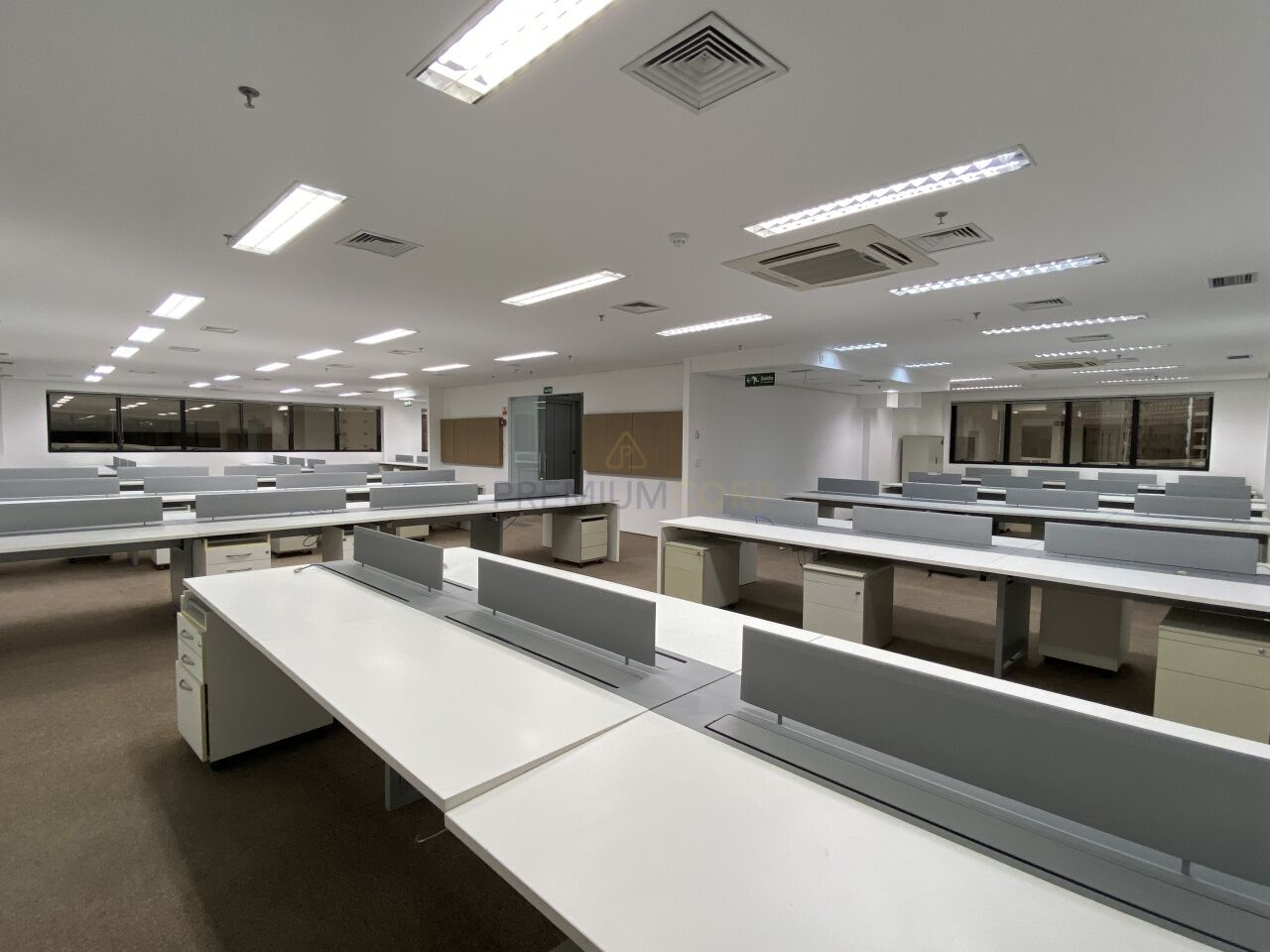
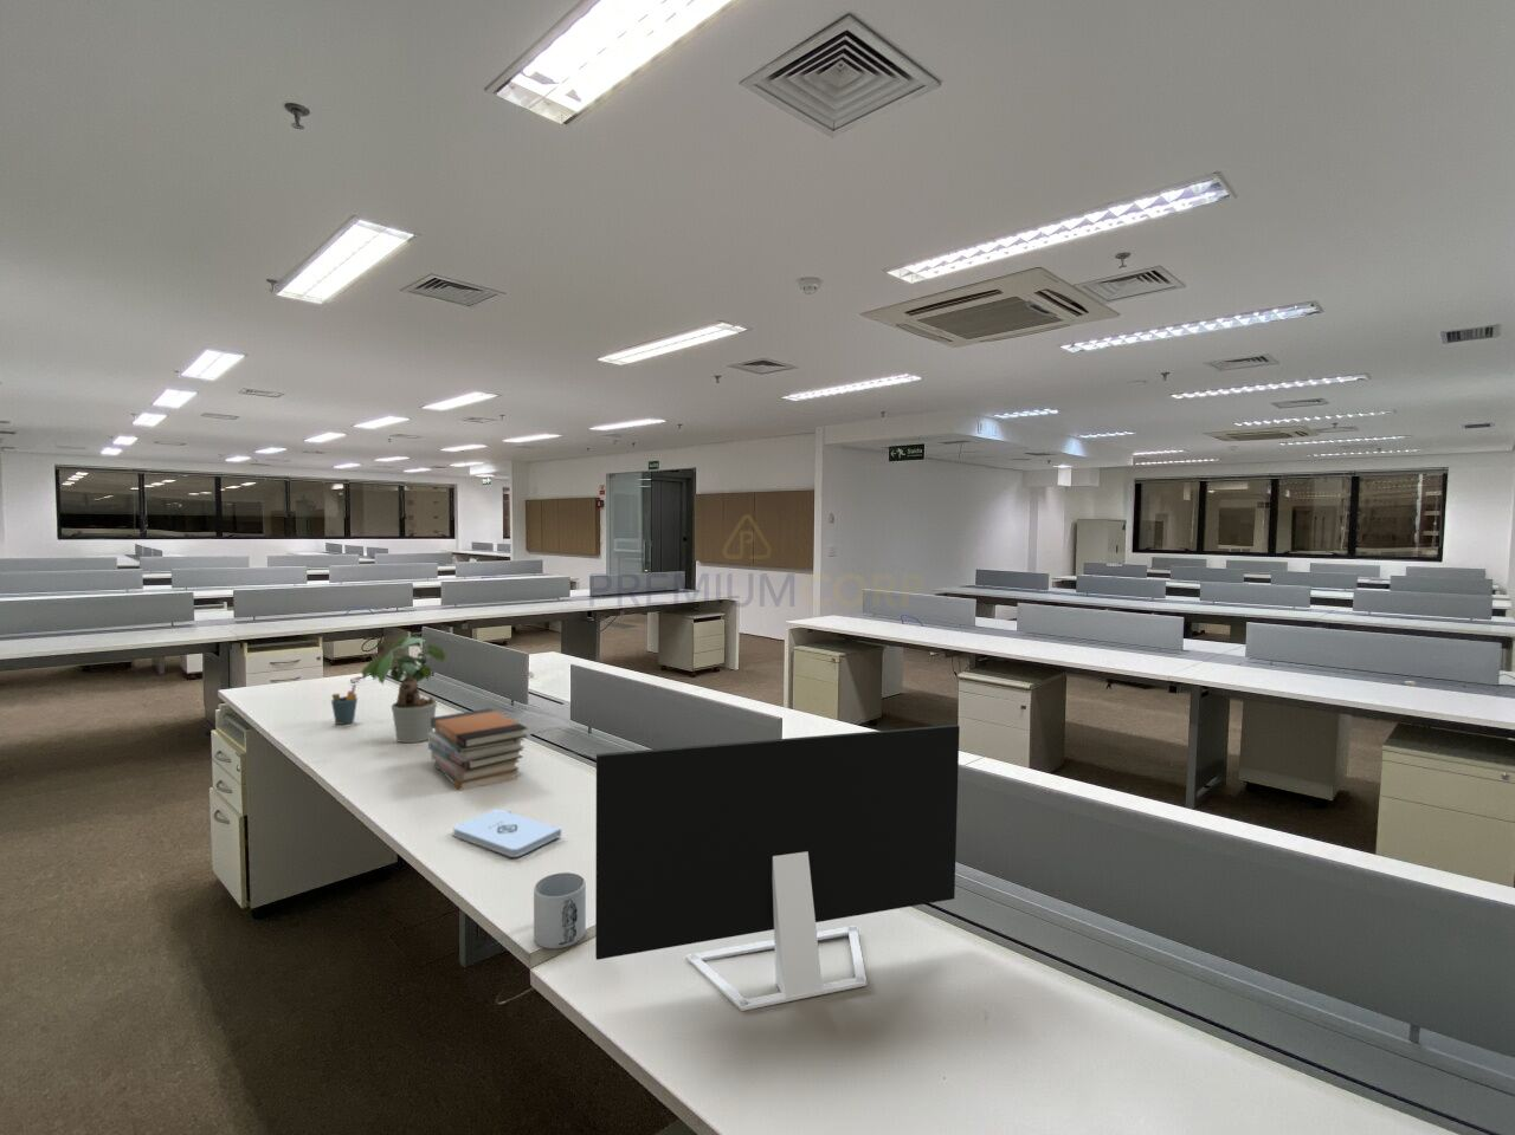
+ book stack [427,707,530,790]
+ mug [532,872,587,949]
+ monitor [594,724,961,1012]
+ potted plant [361,635,447,744]
+ pen holder [330,683,359,726]
+ notepad [452,807,562,858]
